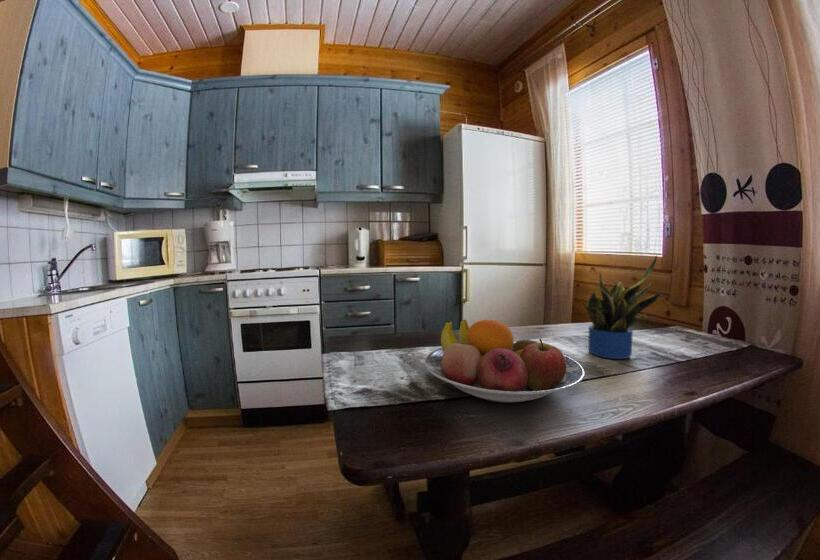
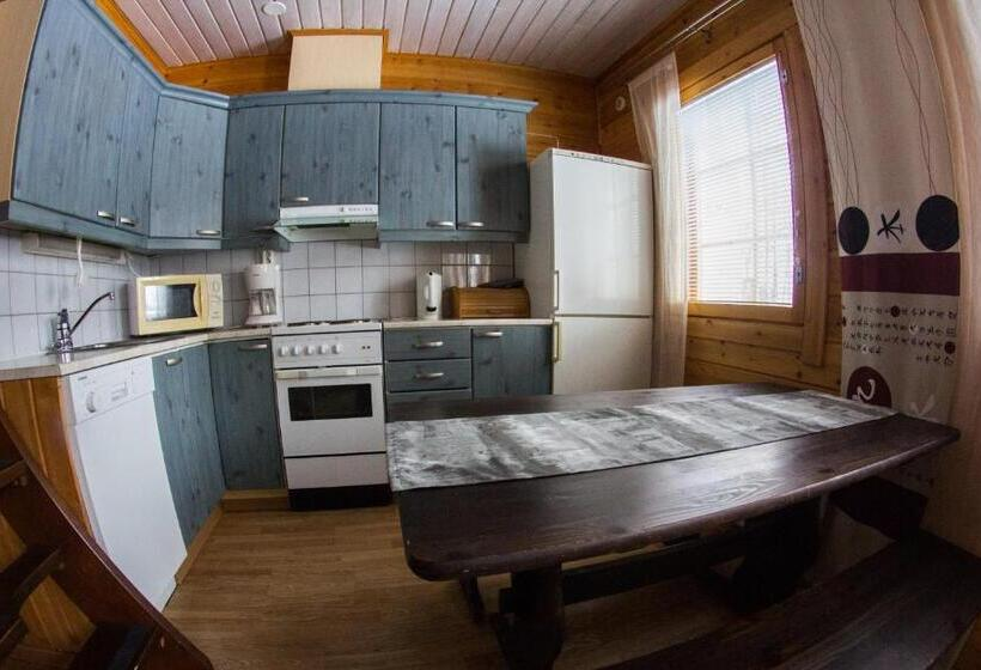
- potted plant [584,255,663,360]
- fruit bowl [424,319,586,404]
